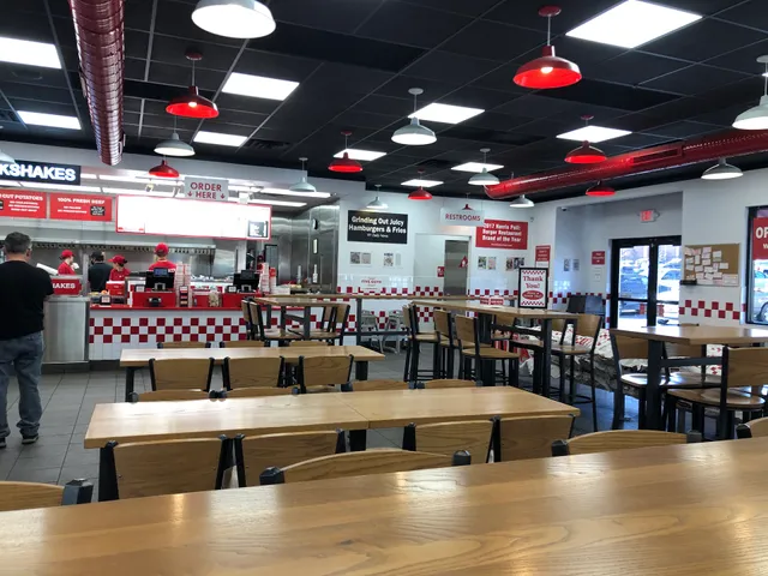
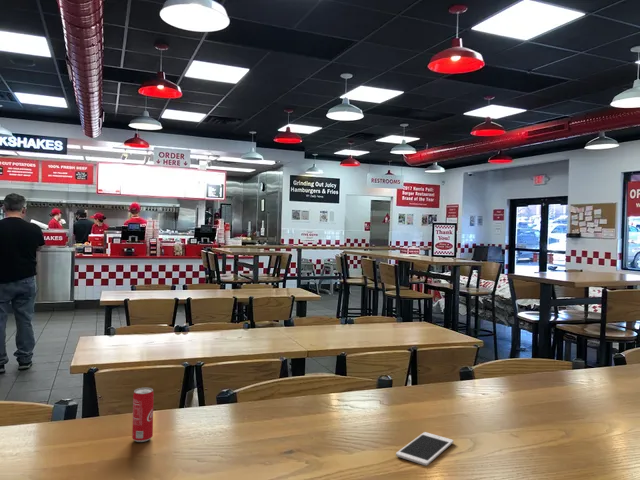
+ beverage can [131,387,155,443]
+ cell phone [395,431,454,466]
